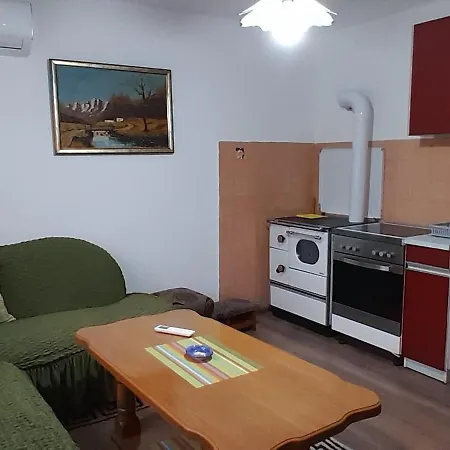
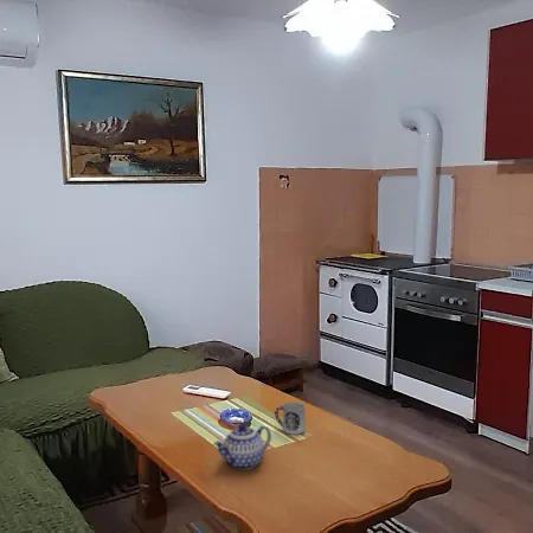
+ teapot [212,423,272,471]
+ cup [274,402,306,436]
